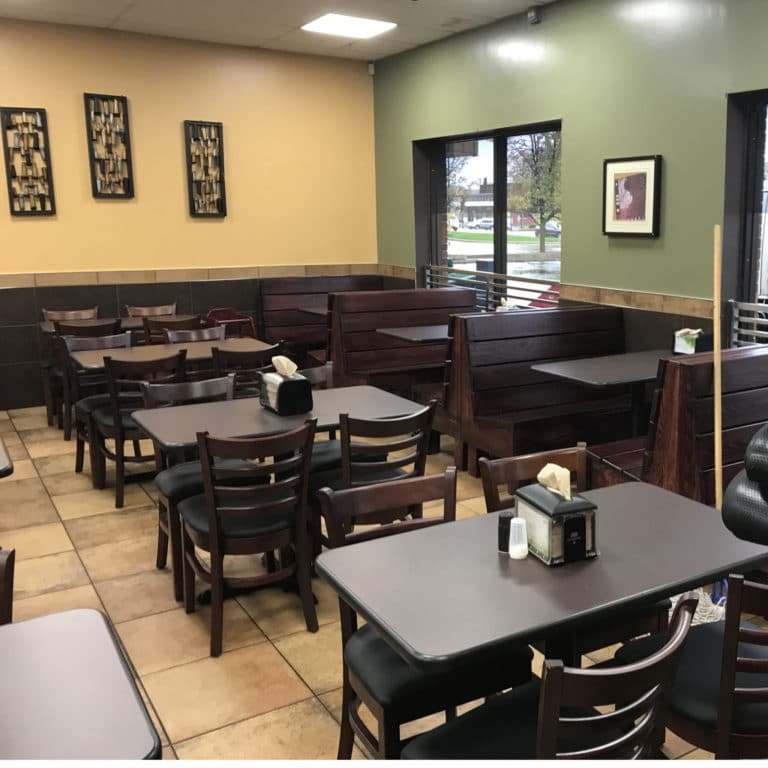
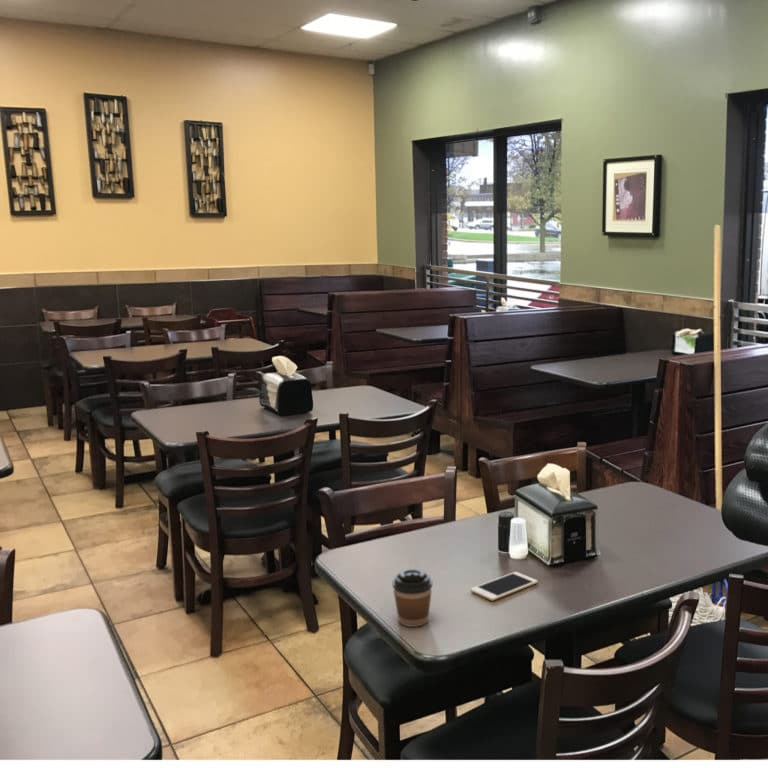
+ cell phone [470,571,539,602]
+ coffee cup [391,568,434,628]
